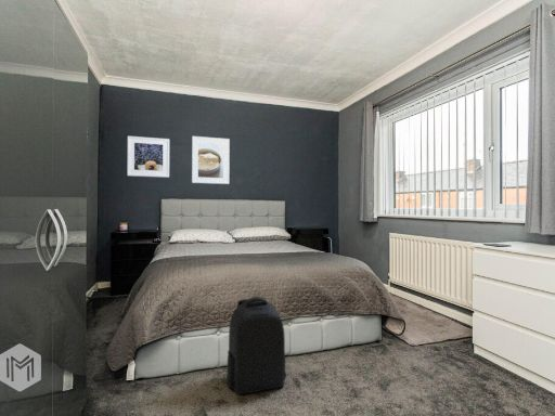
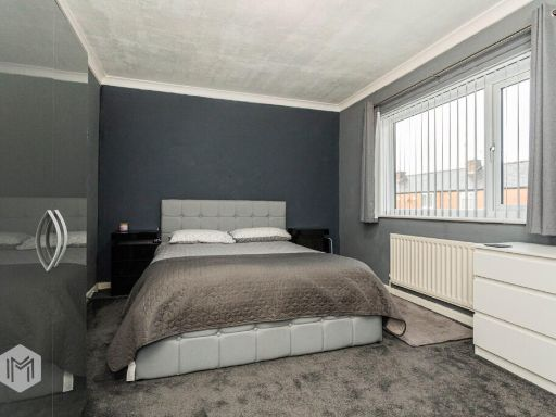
- backpack [225,296,287,395]
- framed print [127,135,170,179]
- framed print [191,135,231,185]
